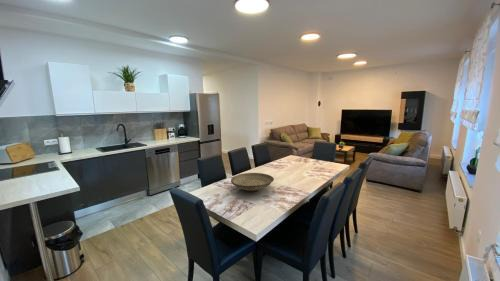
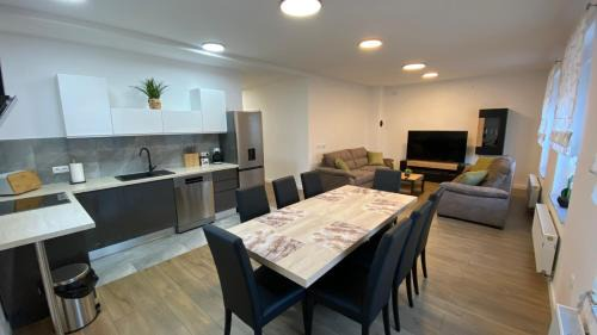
- decorative bowl [230,172,275,193]
